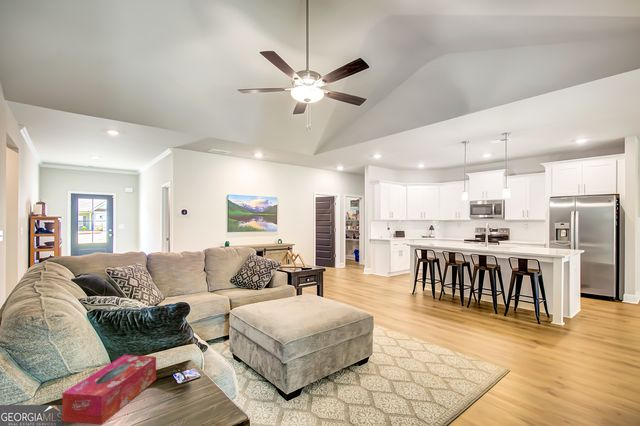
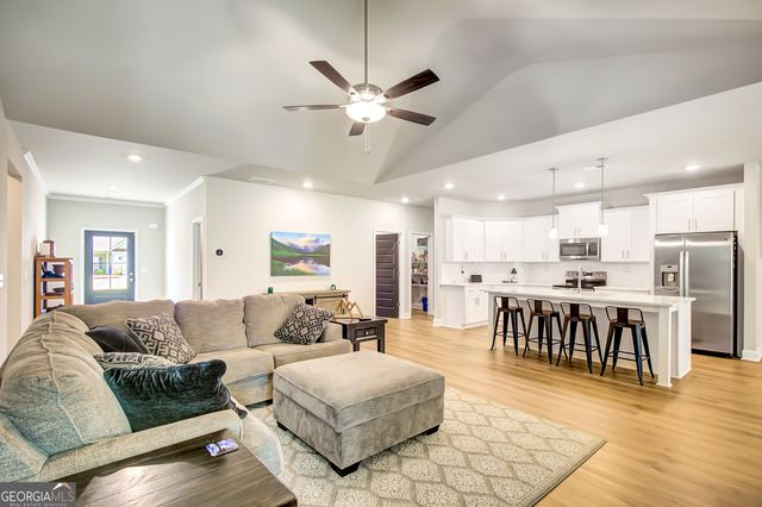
- tissue box [61,354,157,426]
